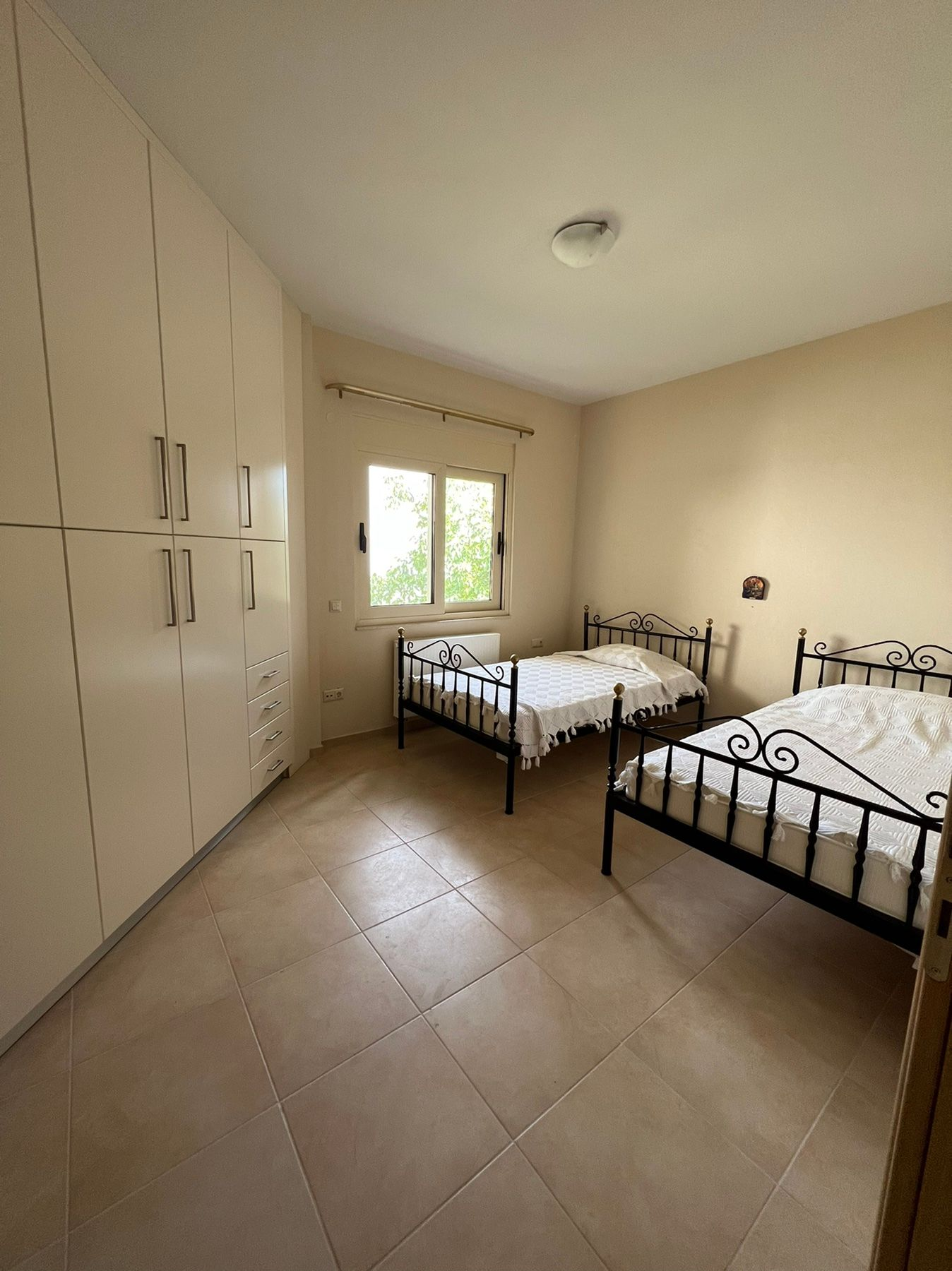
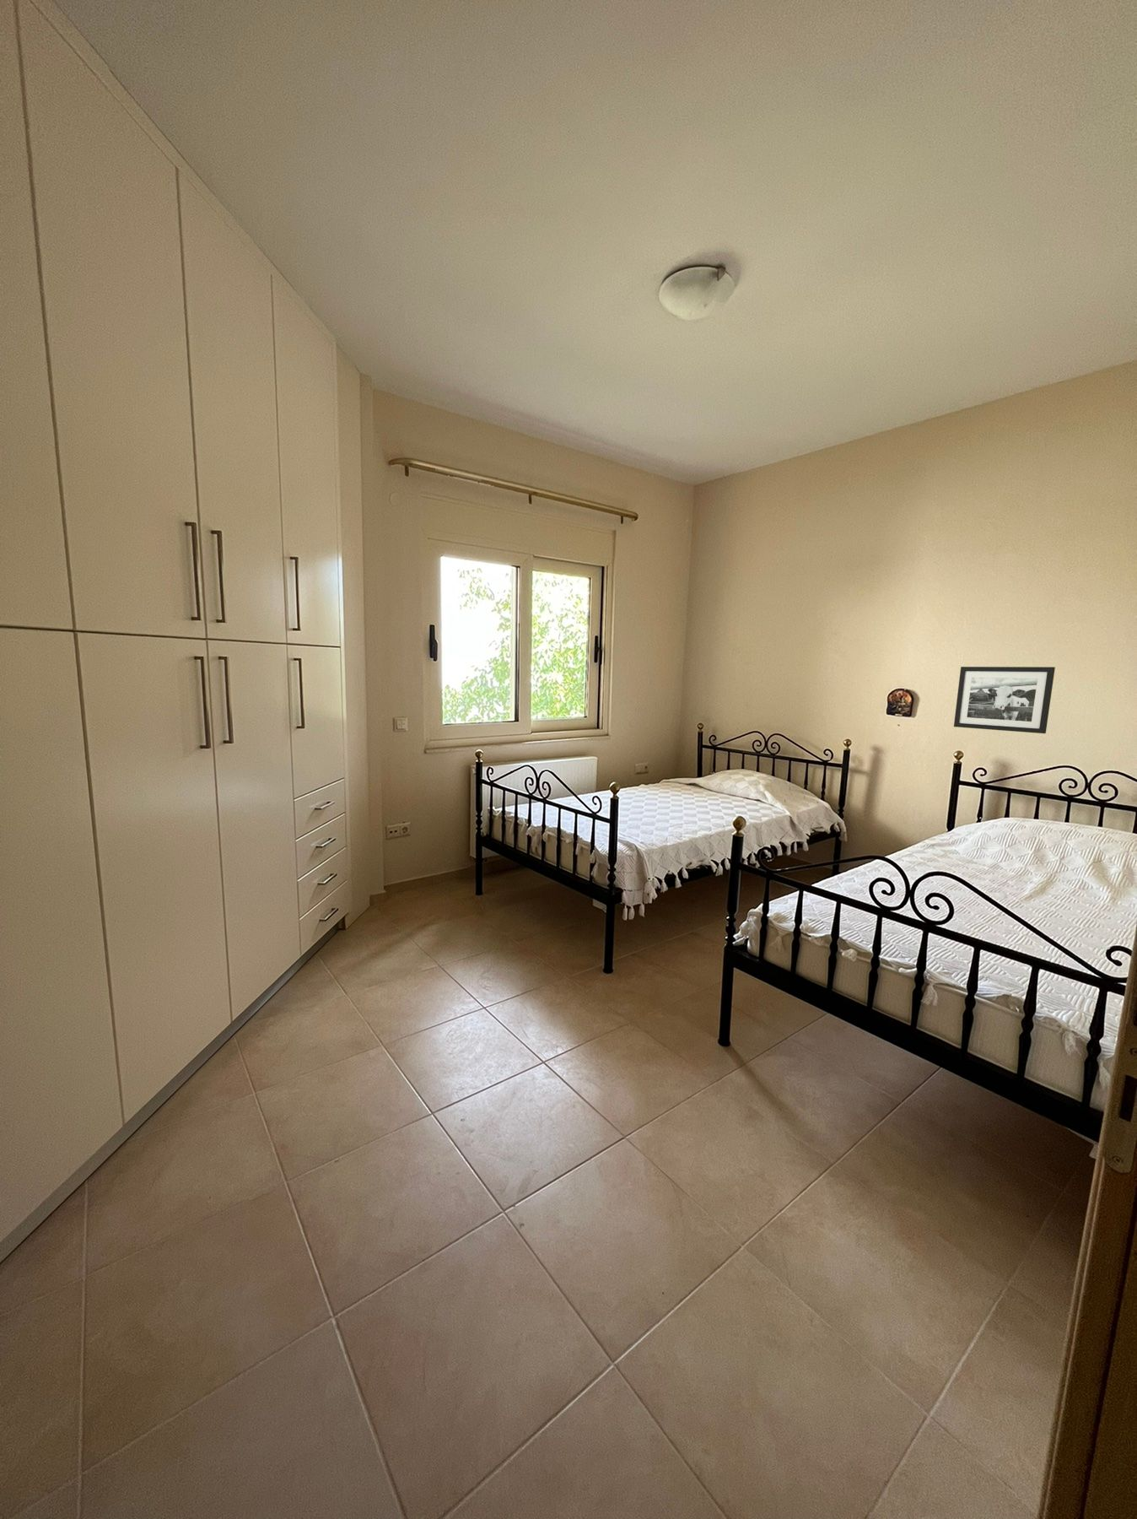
+ picture frame [953,666,1056,734]
